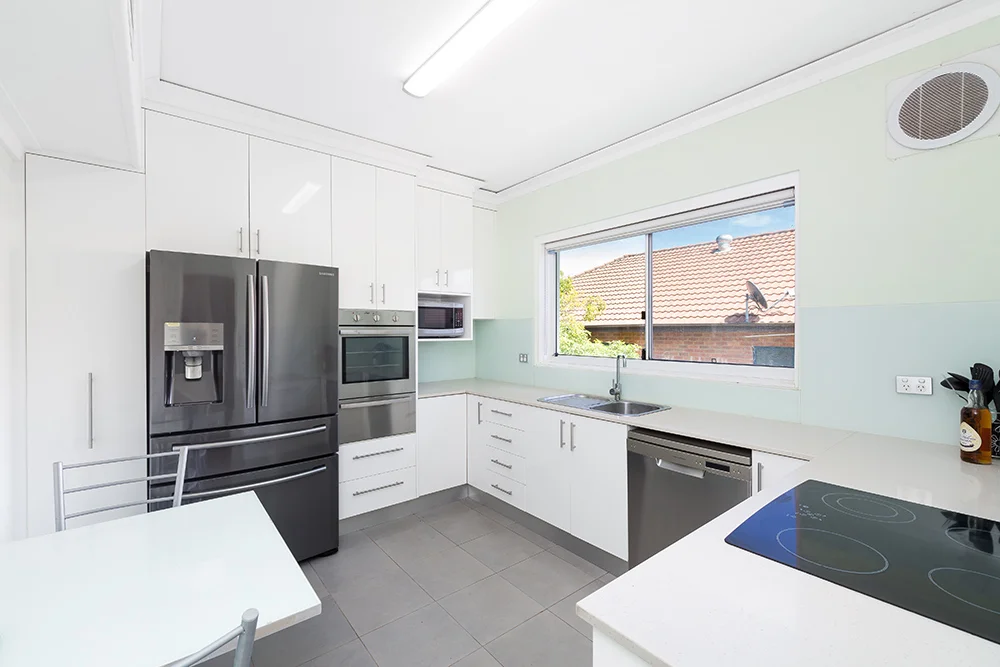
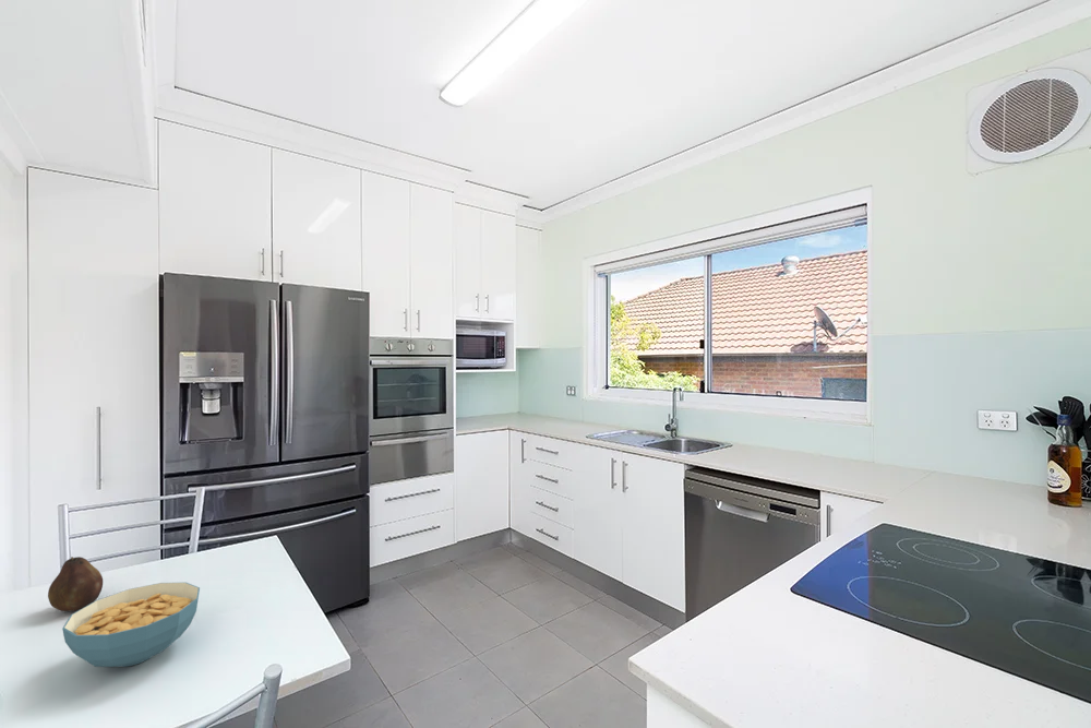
+ cereal bowl [61,582,201,668]
+ fruit [47,556,104,612]
